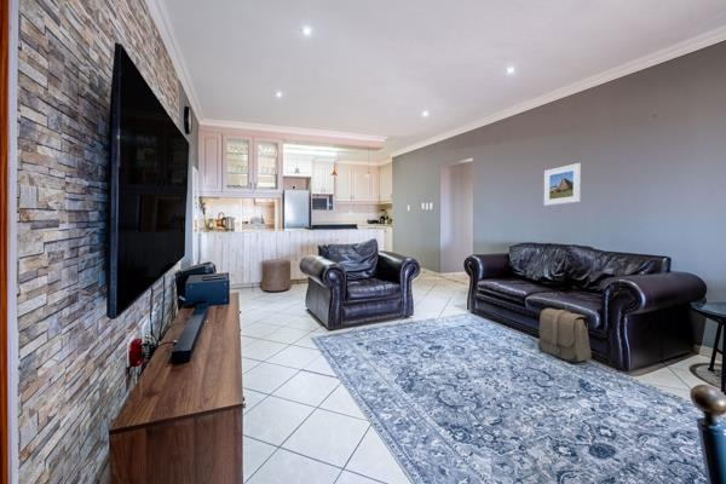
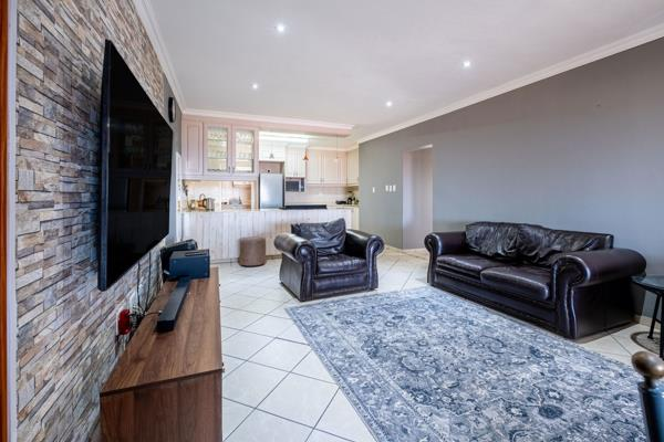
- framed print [543,162,582,207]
- backpack [537,307,593,364]
